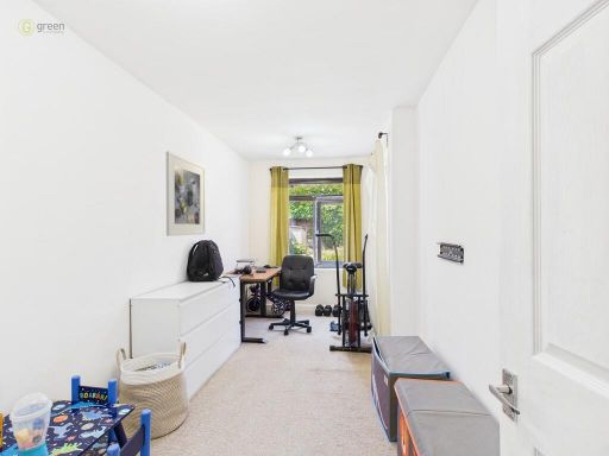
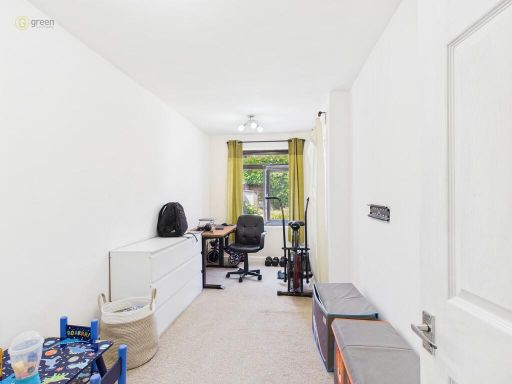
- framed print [165,150,206,238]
